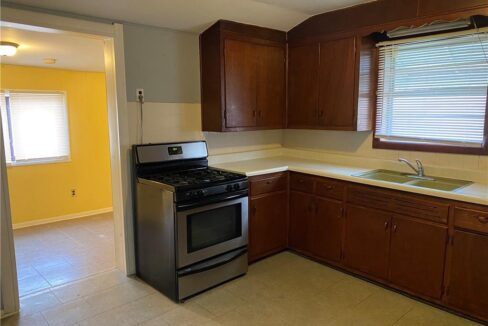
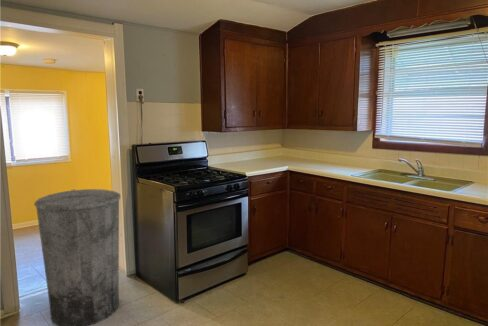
+ trash can [33,188,121,326]
